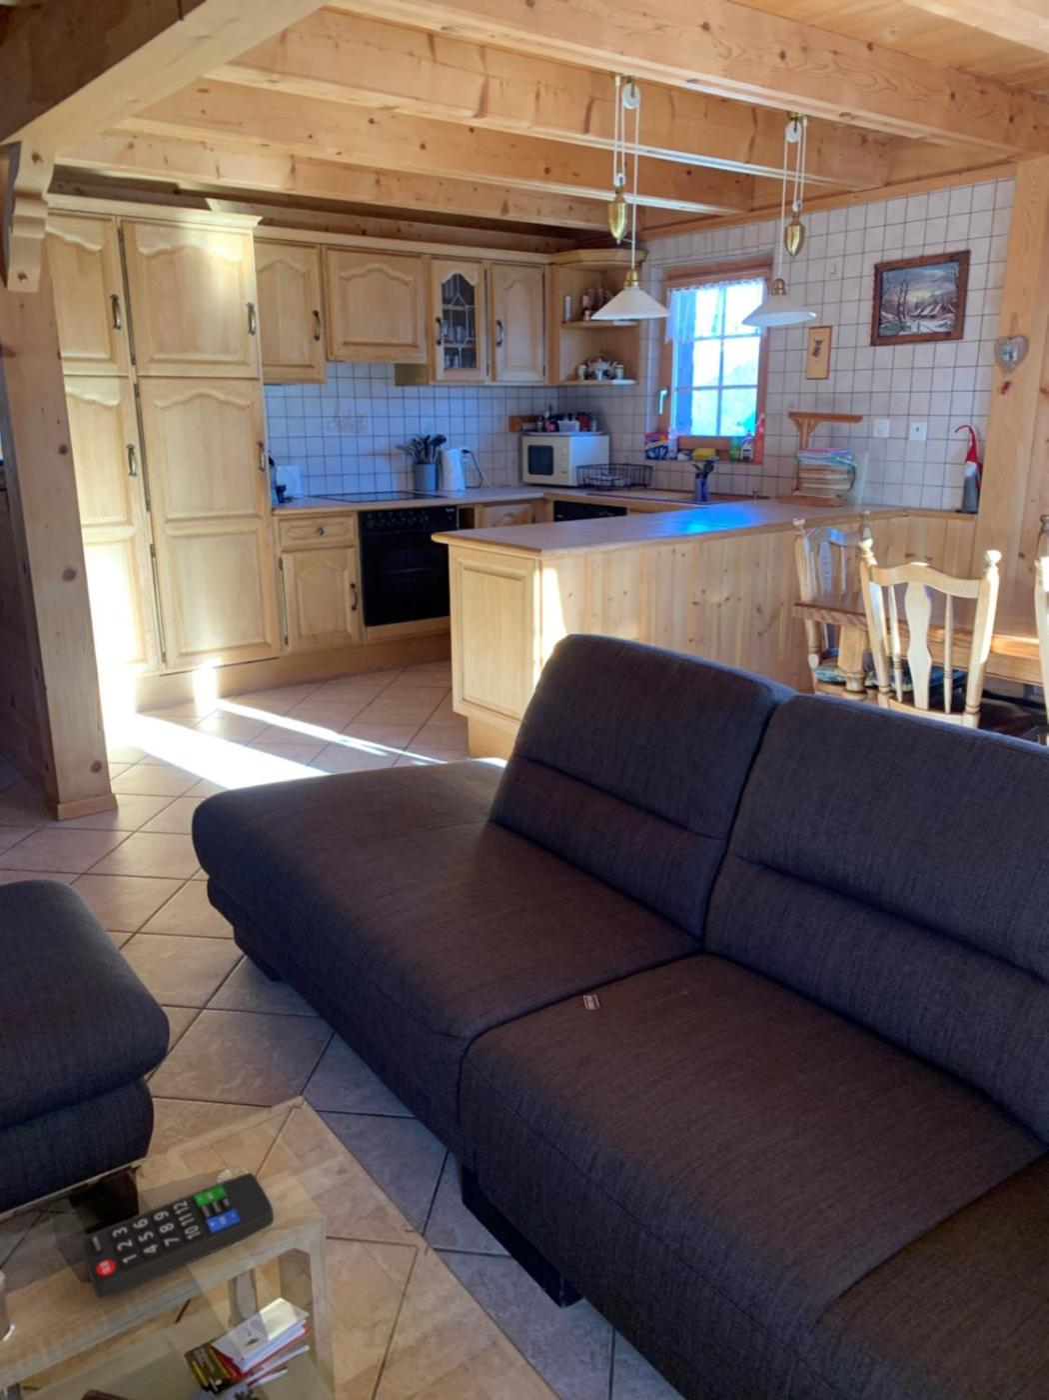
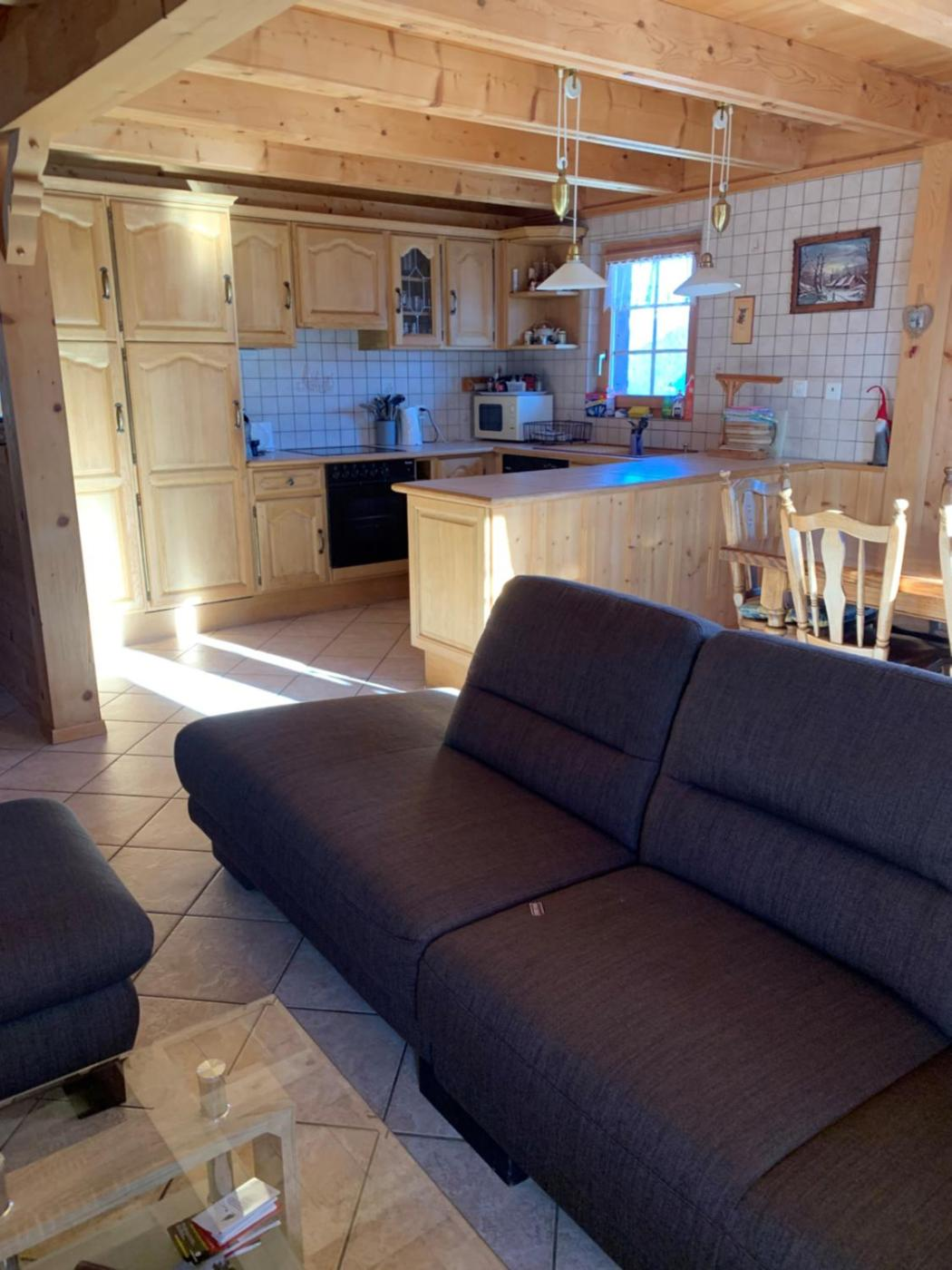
- remote control [82,1172,274,1300]
